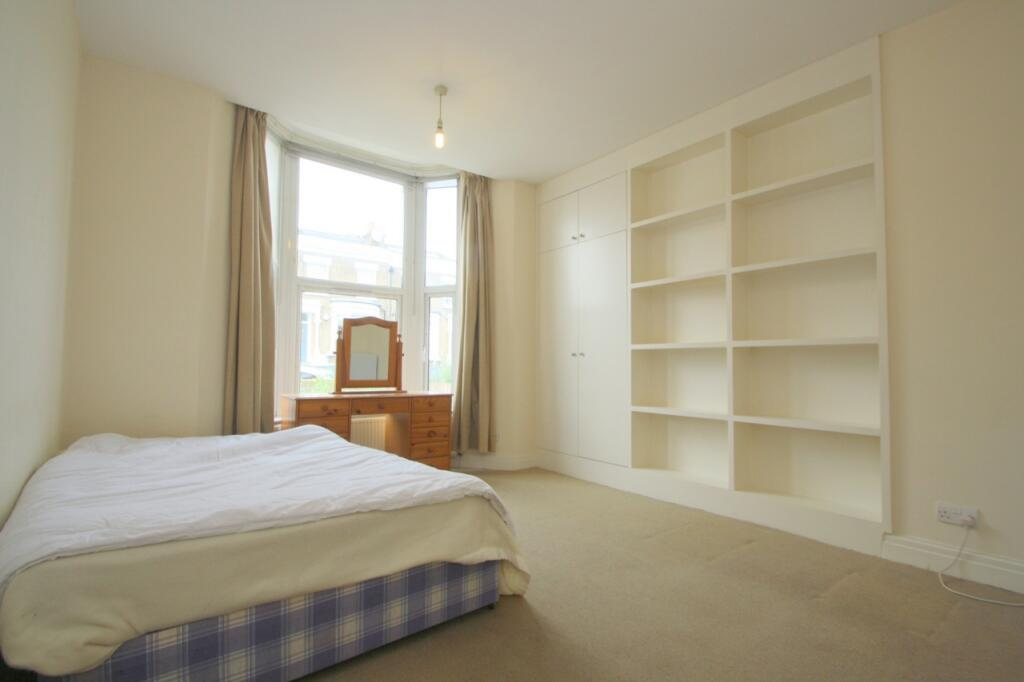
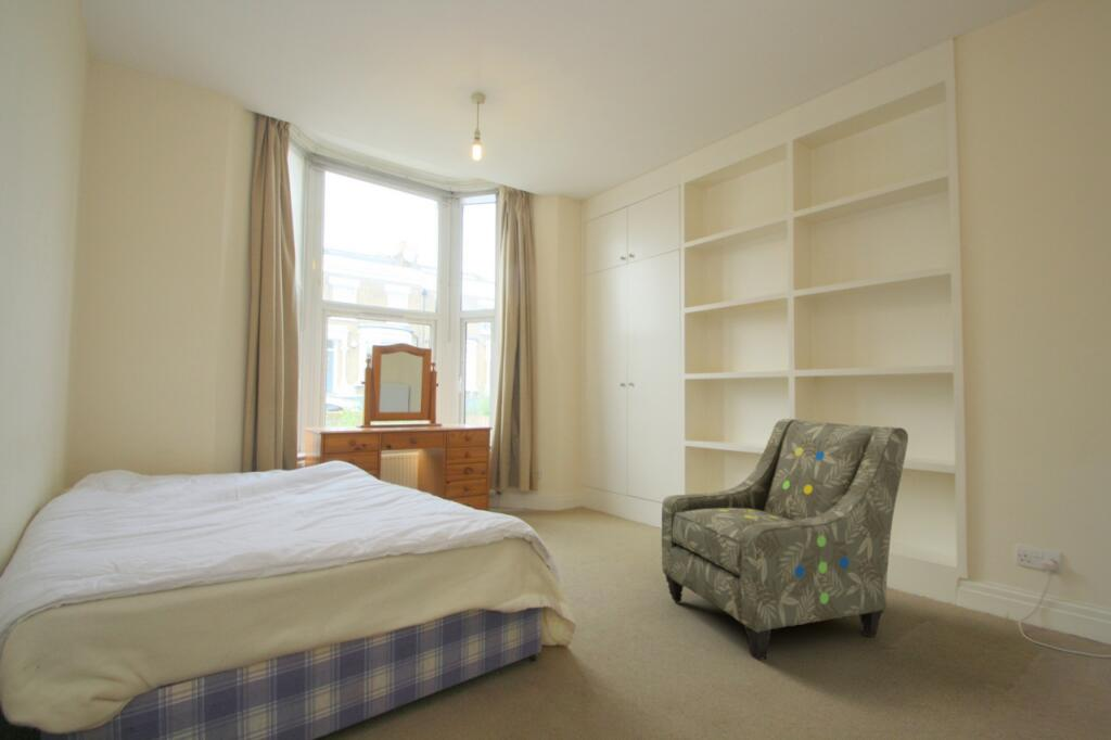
+ armchair [661,418,909,662]
